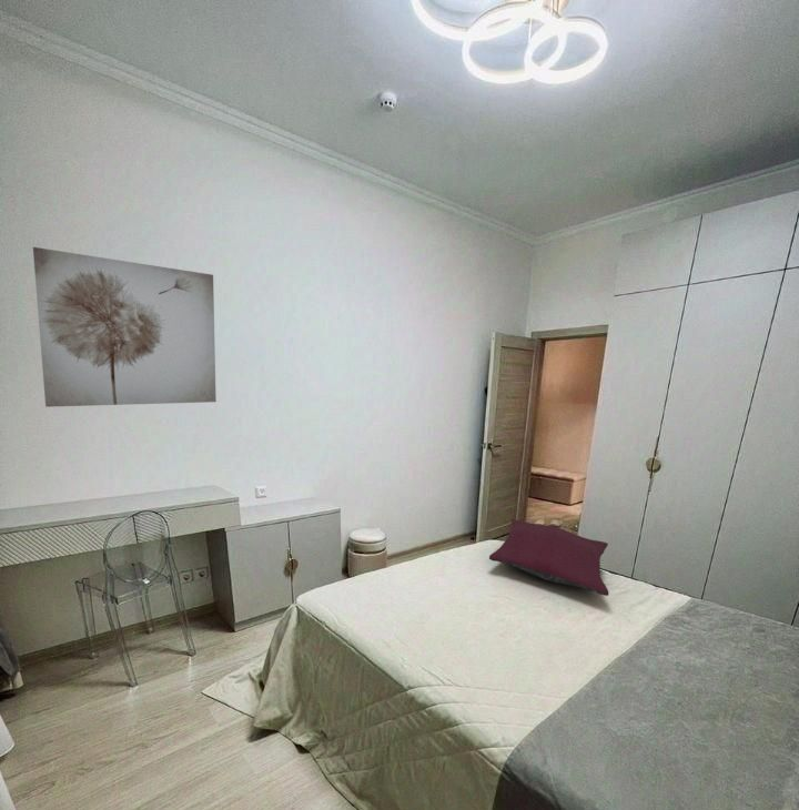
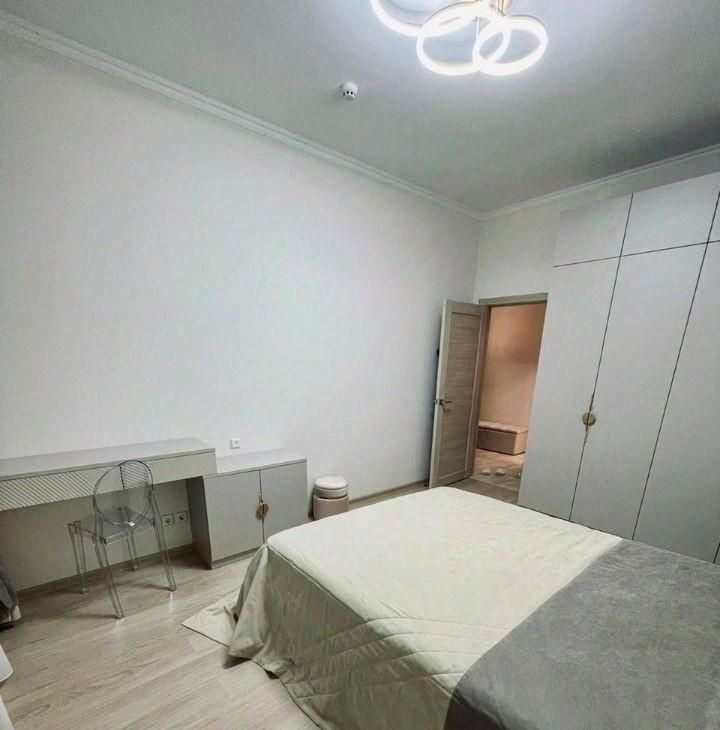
- wall art [32,246,218,408]
- pillow [488,518,609,597]
